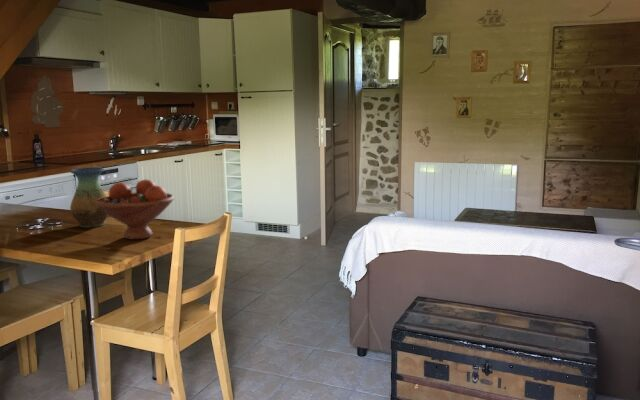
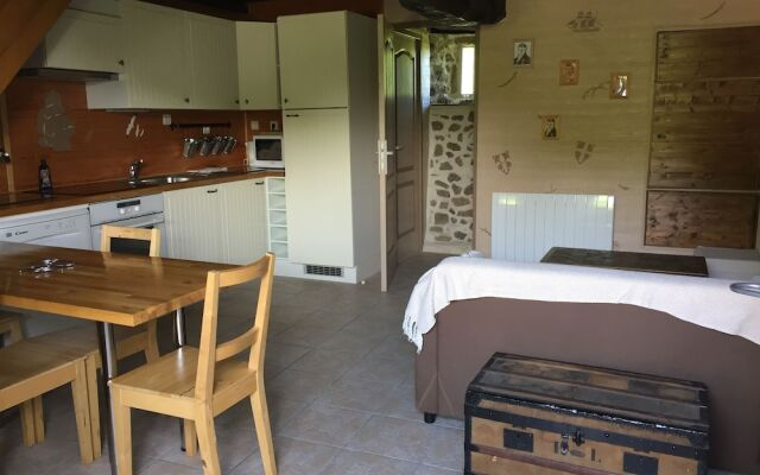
- fruit bowl [95,178,175,240]
- vase [69,167,109,228]
